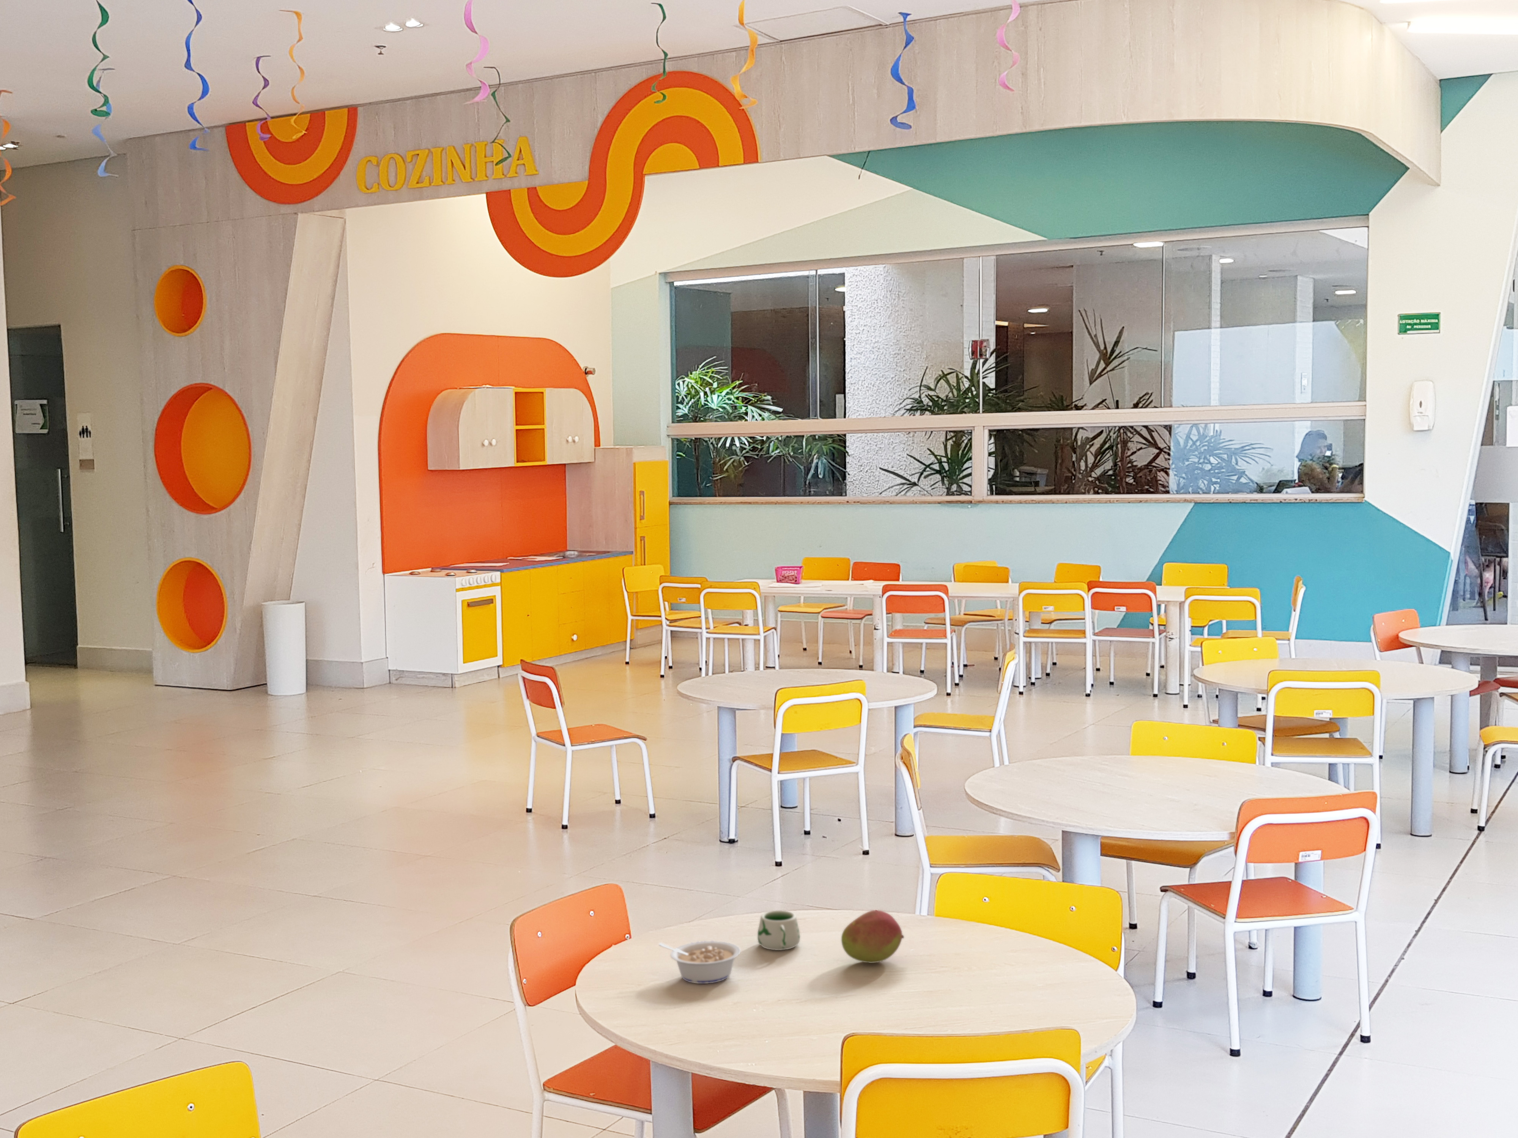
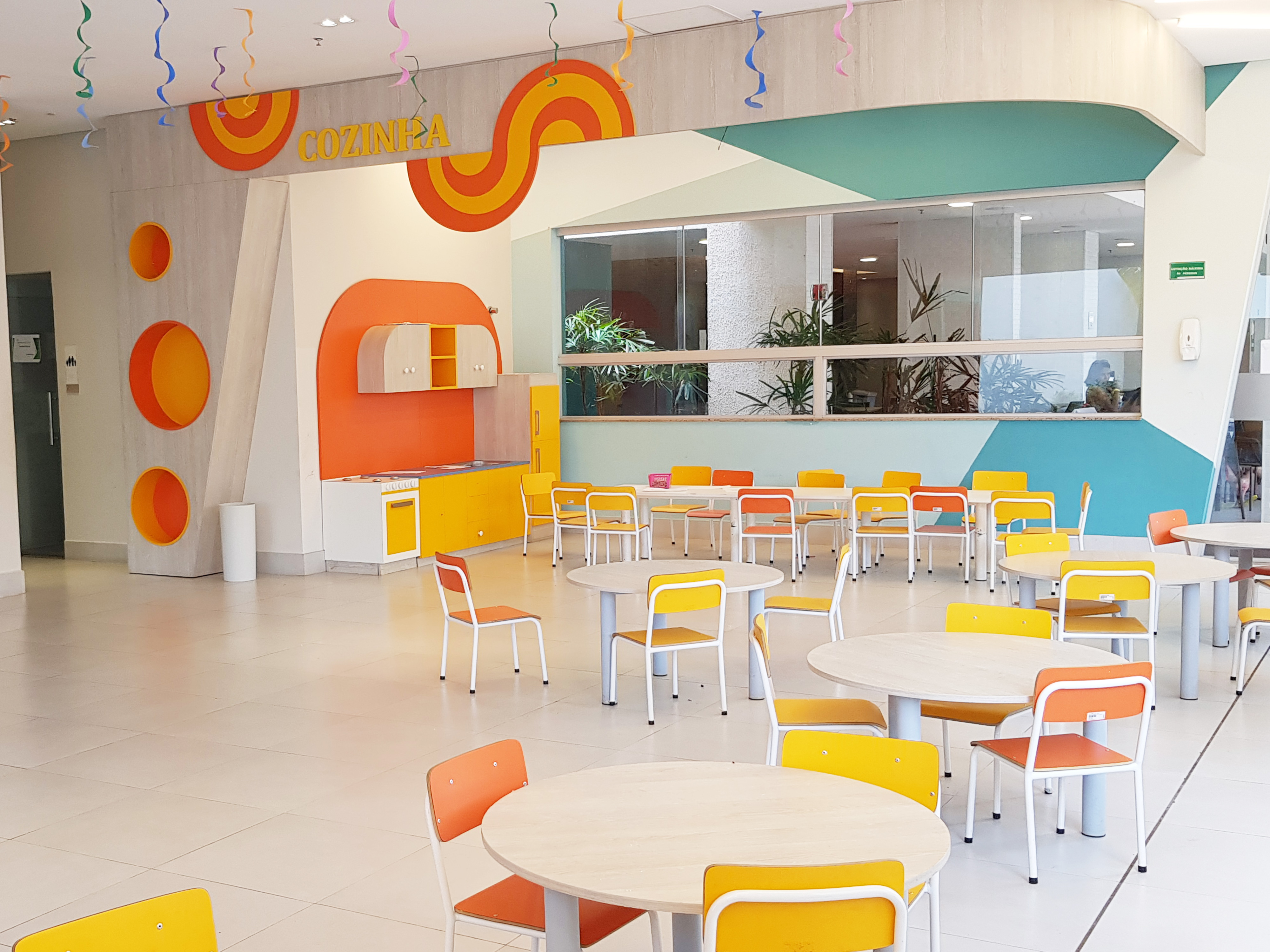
- legume [659,941,741,984]
- mug [757,910,801,950]
- fruit [841,910,905,963]
